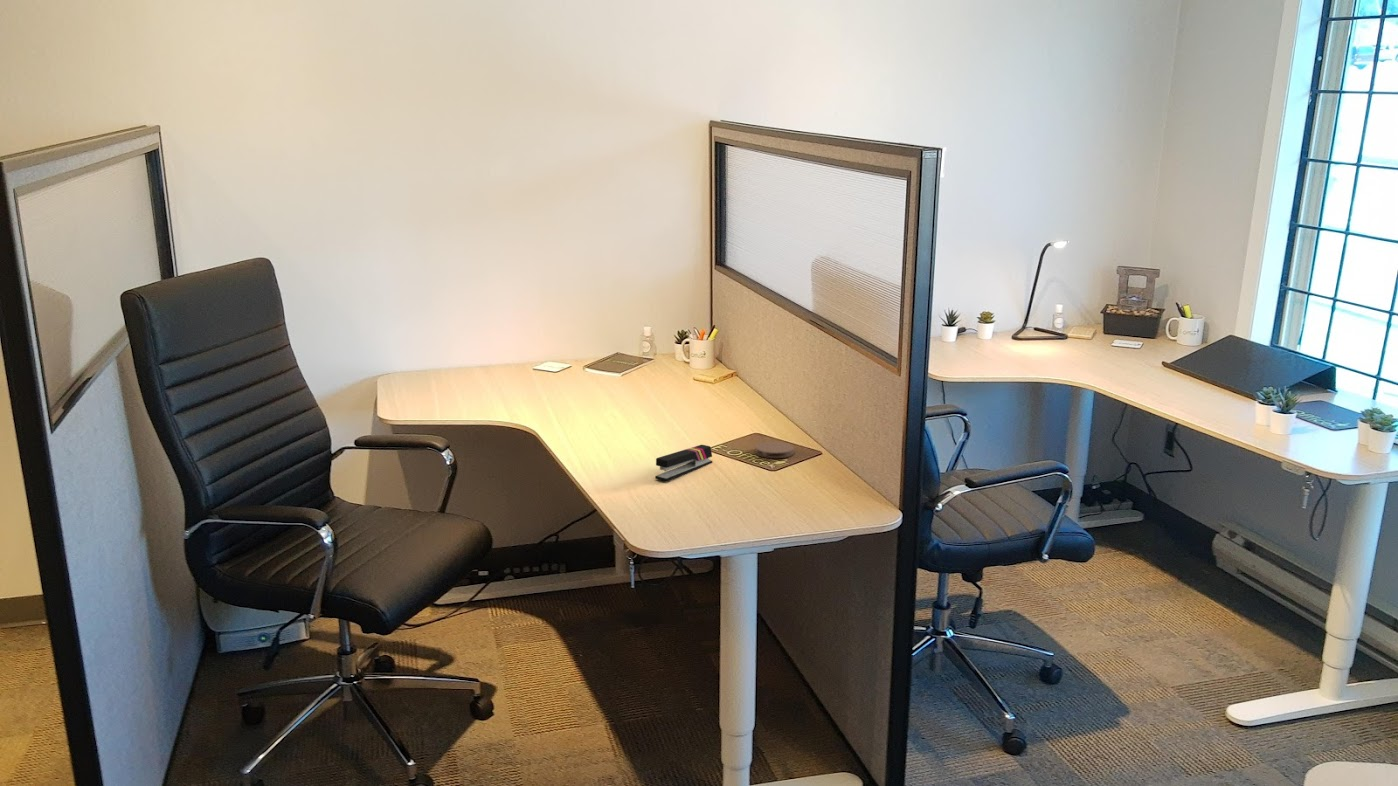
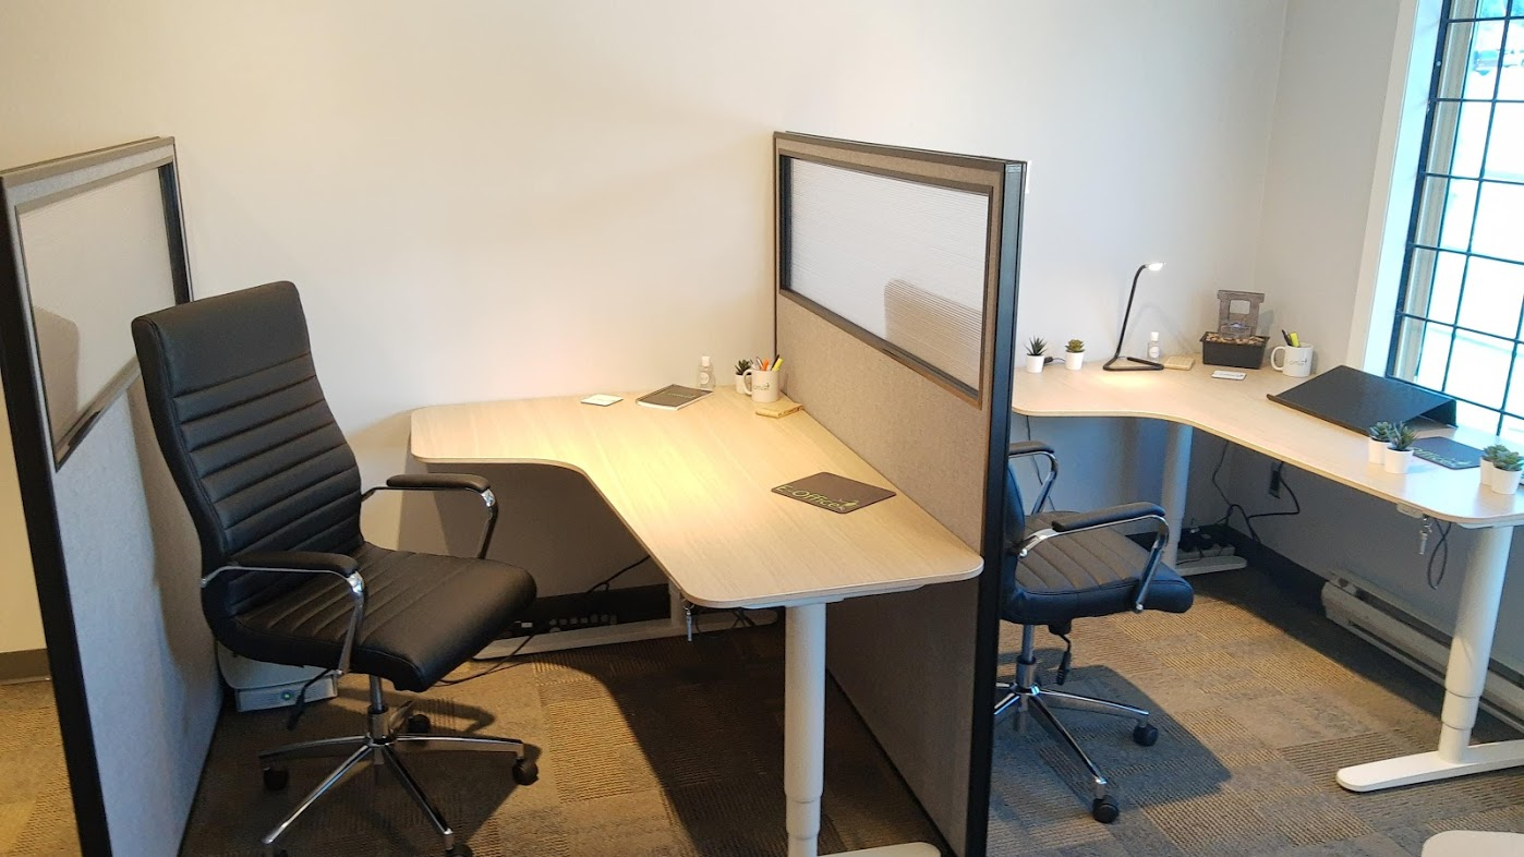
- stapler [654,444,713,482]
- coaster [754,441,795,459]
